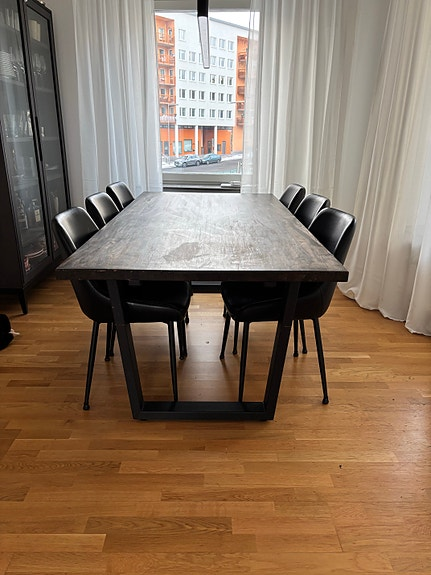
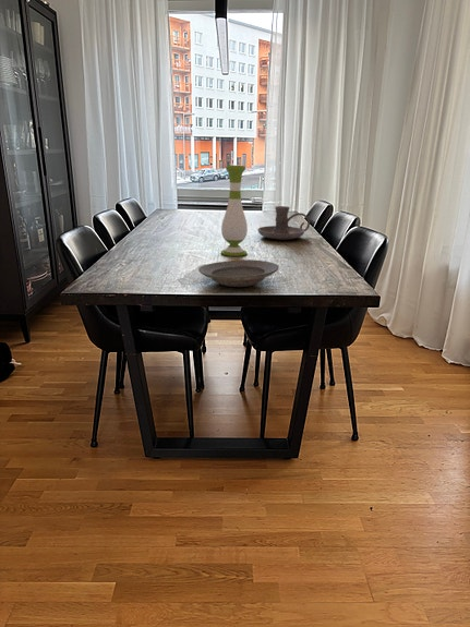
+ vase [220,165,249,257]
+ plate [197,258,280,288]
+ candle holder [257,205,311,241]
